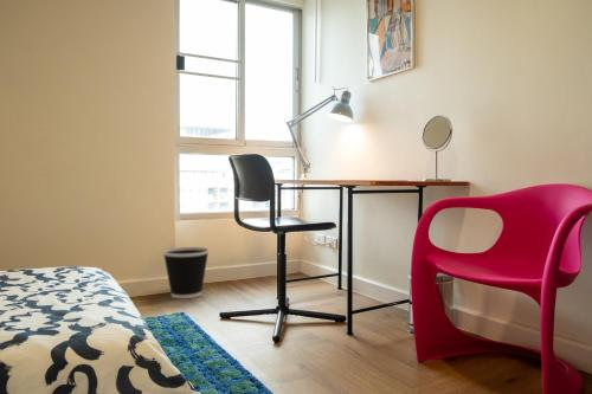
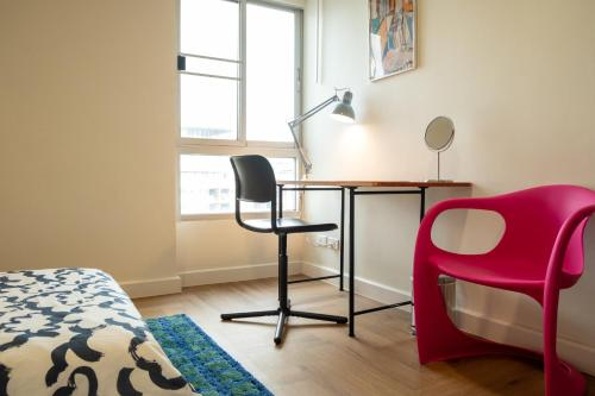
- wastebasket [161,246,211,299]
